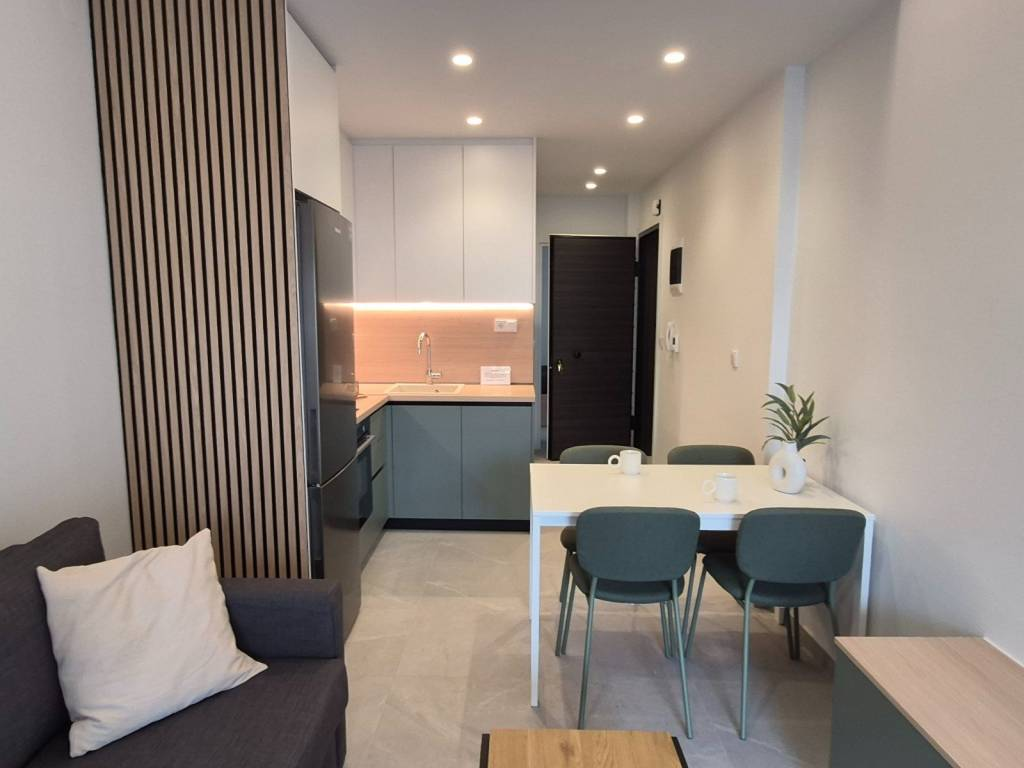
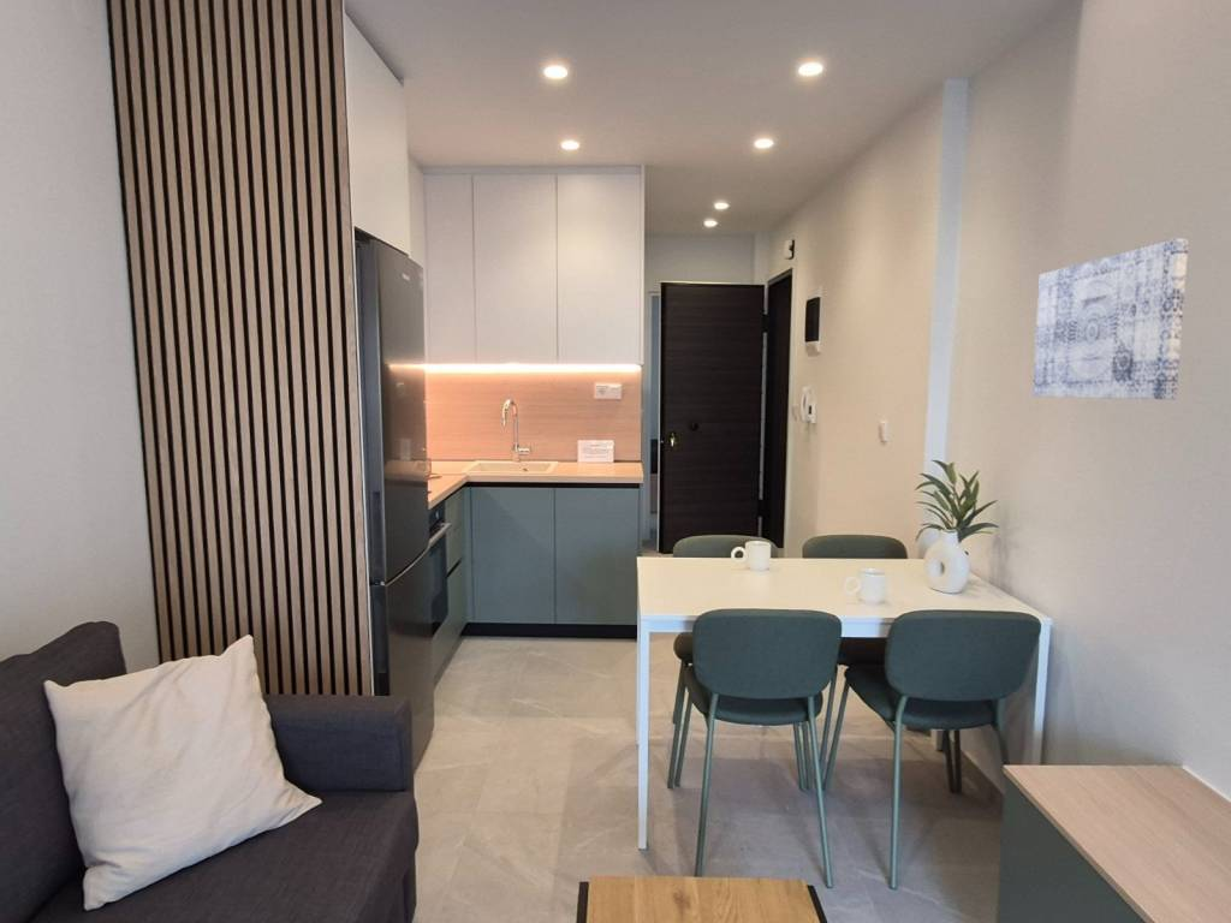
+ wall art [1031,238,1189,400]
